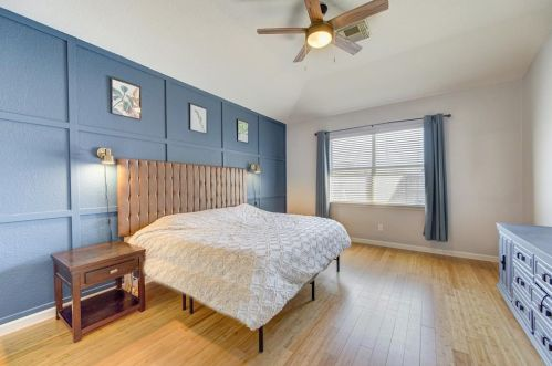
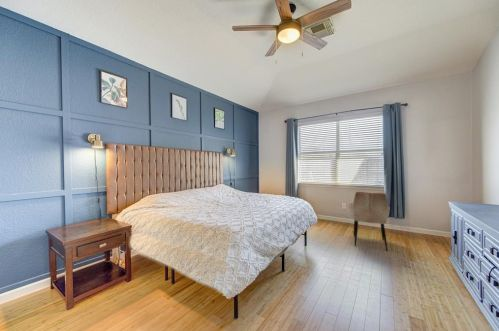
+ armchair [348,191,391,252]
